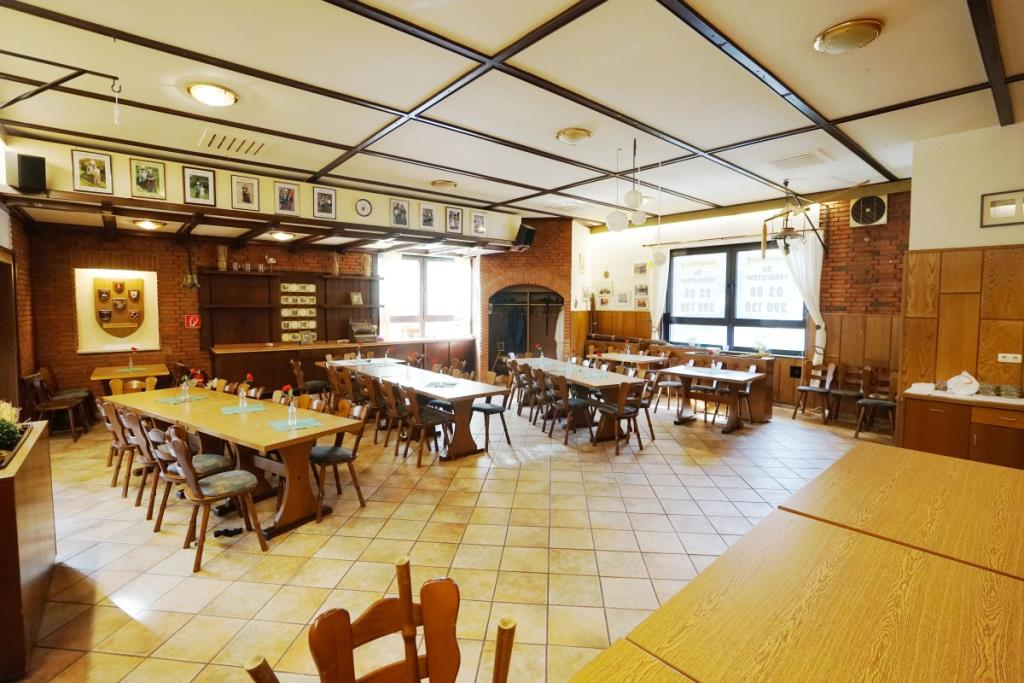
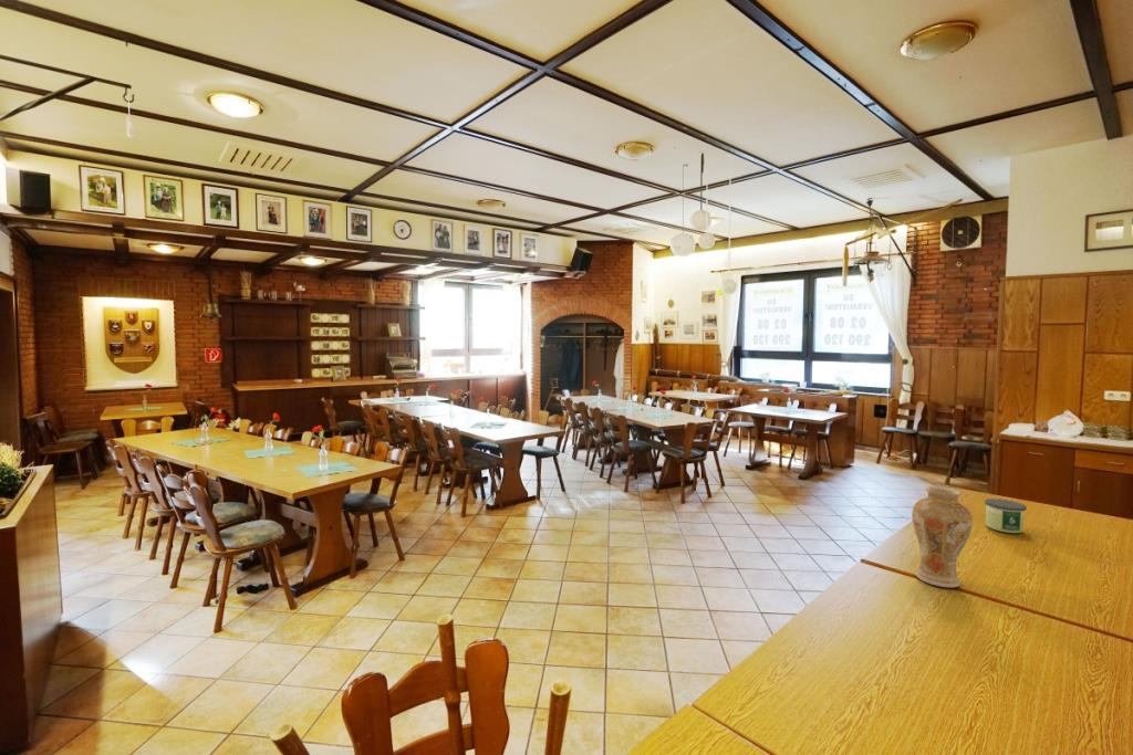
+ candle [984,497,1028,534]
+ vase [911,485,974,589]
